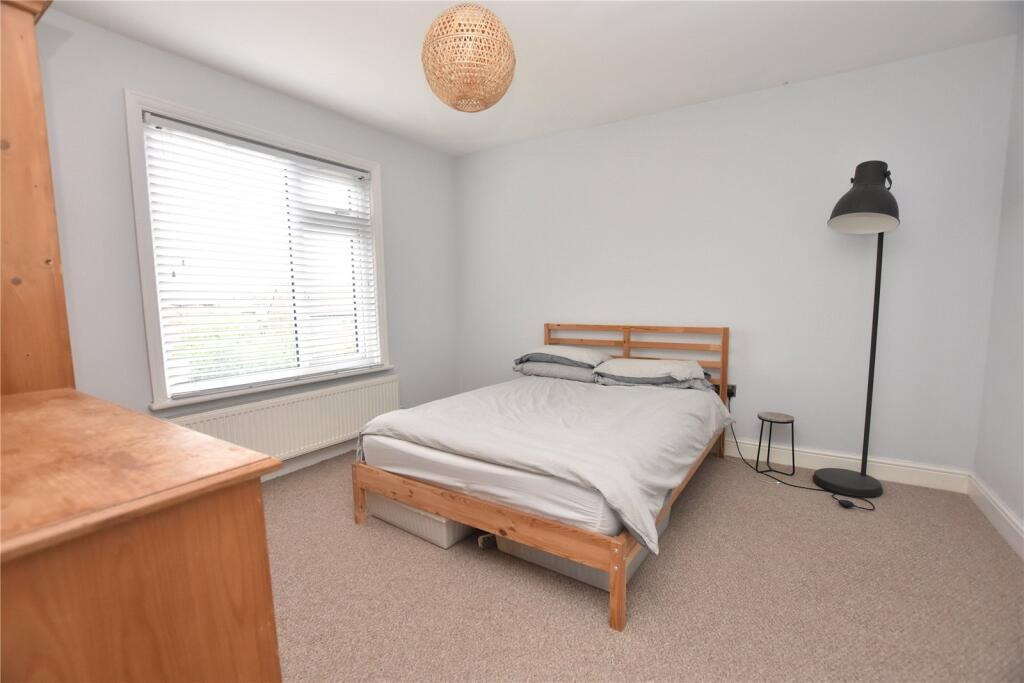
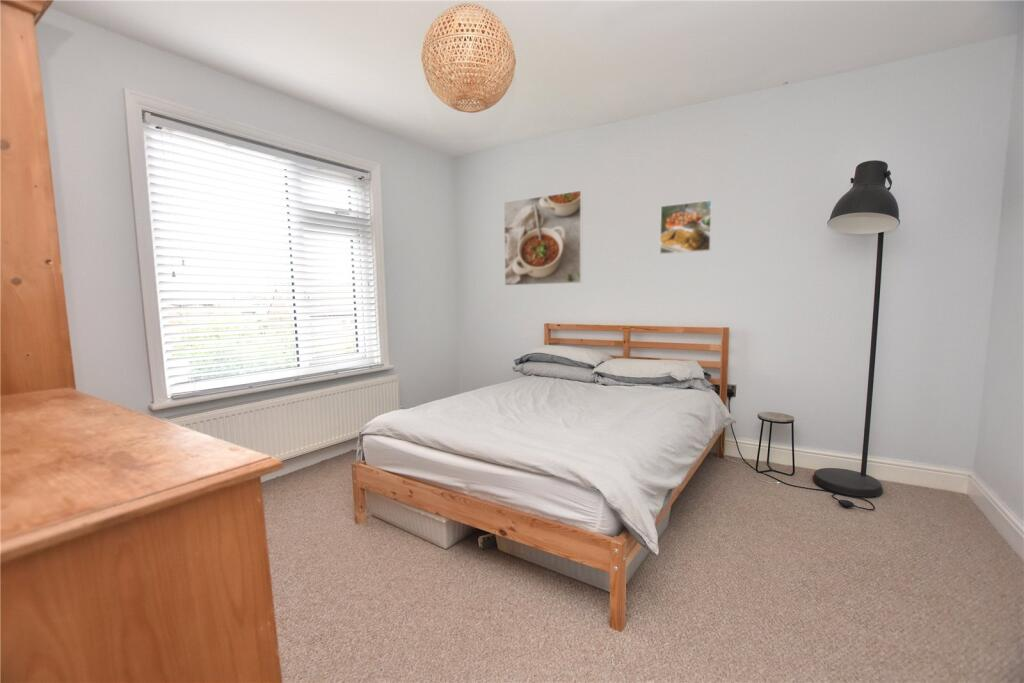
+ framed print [659,199,713,255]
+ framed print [503,190,583,286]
